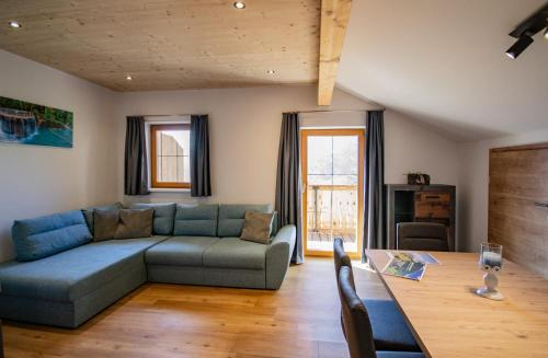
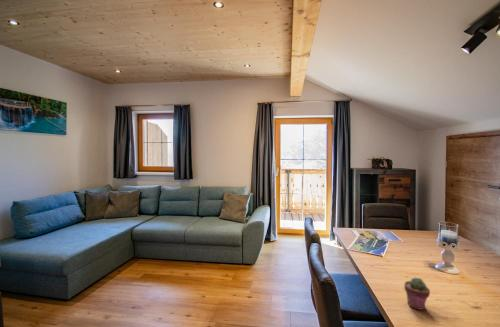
+ potted succulent [403,277,431,311]
